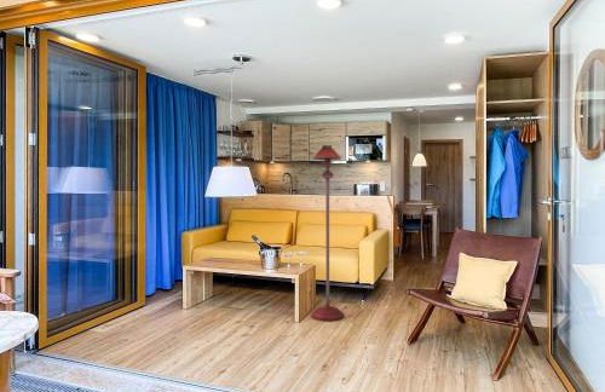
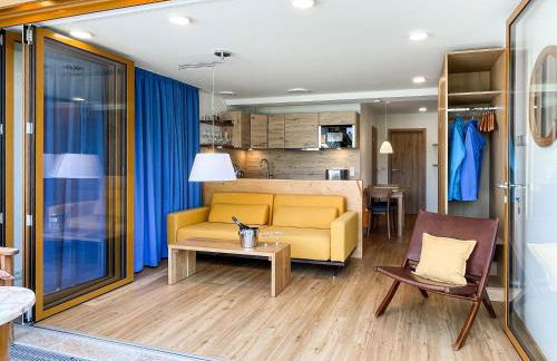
- floor lamp [311,144,345,322]
